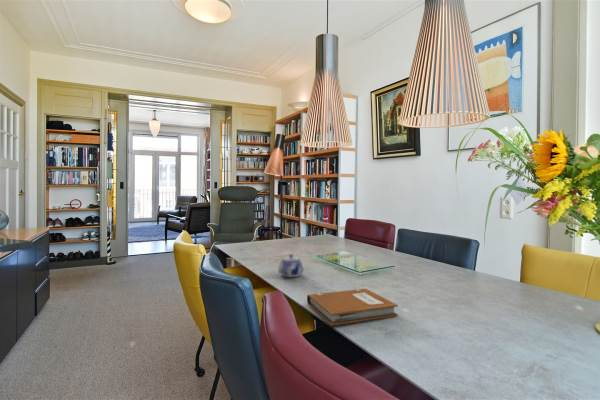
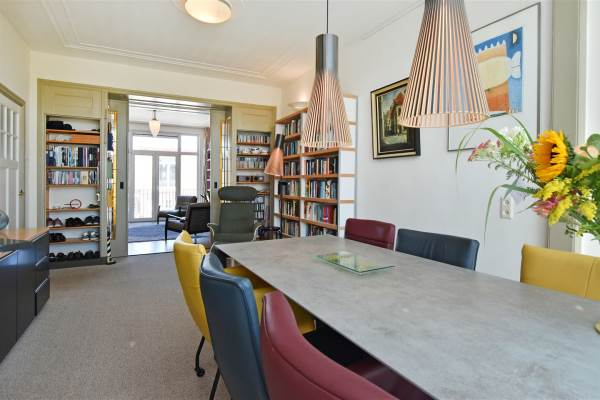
- notebook [306,288,399,326]
- teapot [277,253,305,278]
